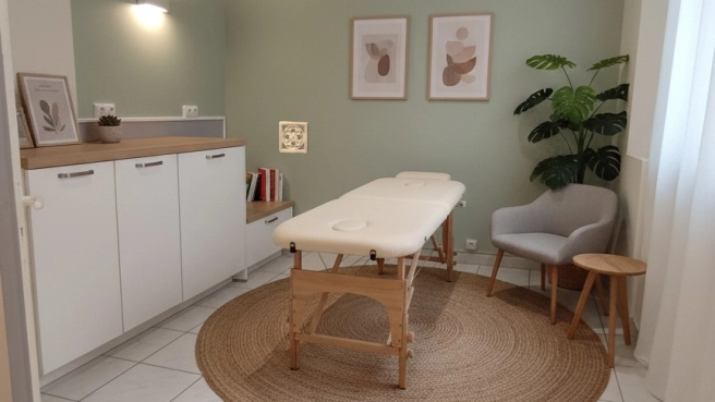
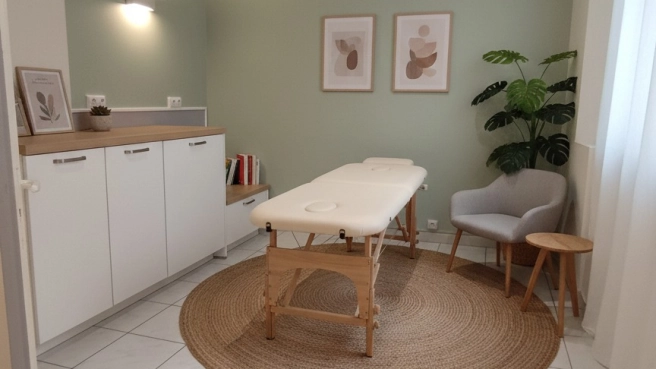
- wall ornament [278,120,310,155]
